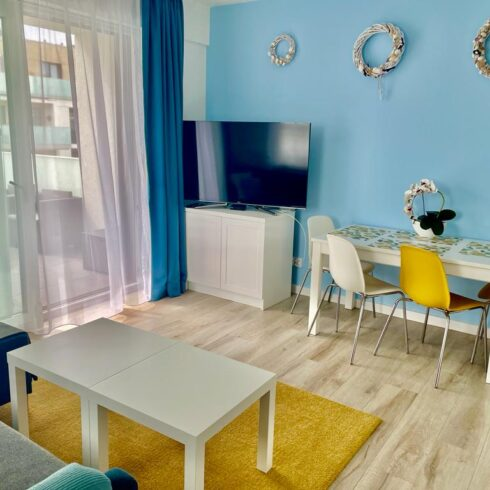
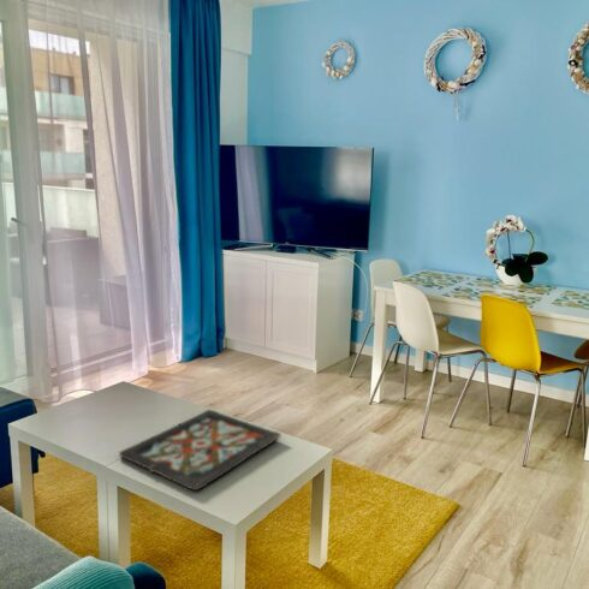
+ decorative tray [118,409,282,492]
